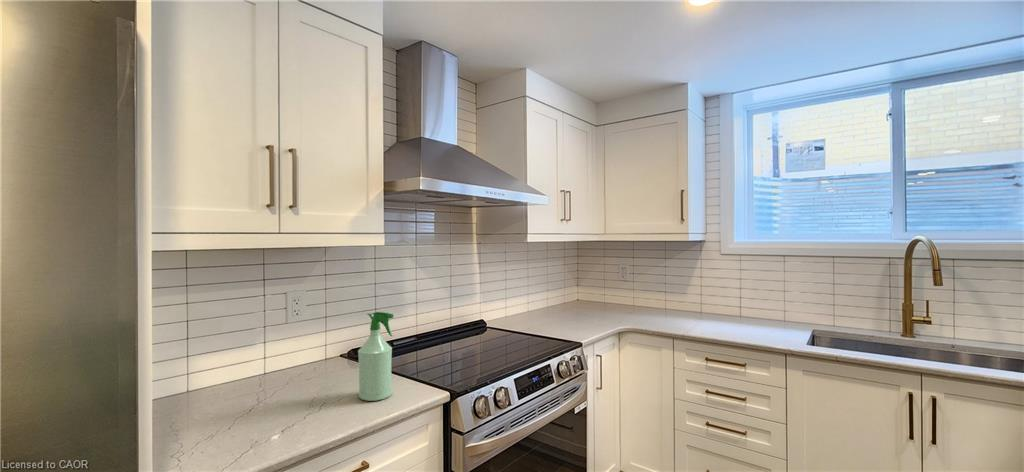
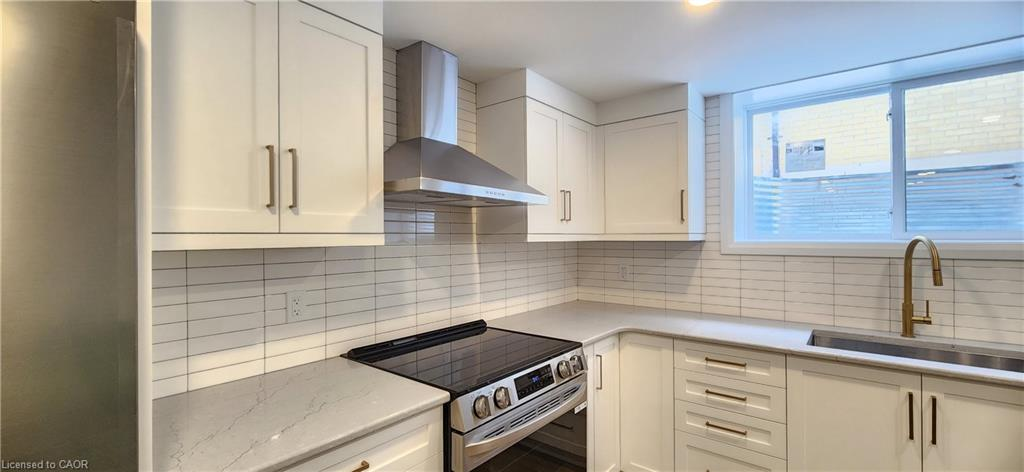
- spray bottle [357,311,395,402]
